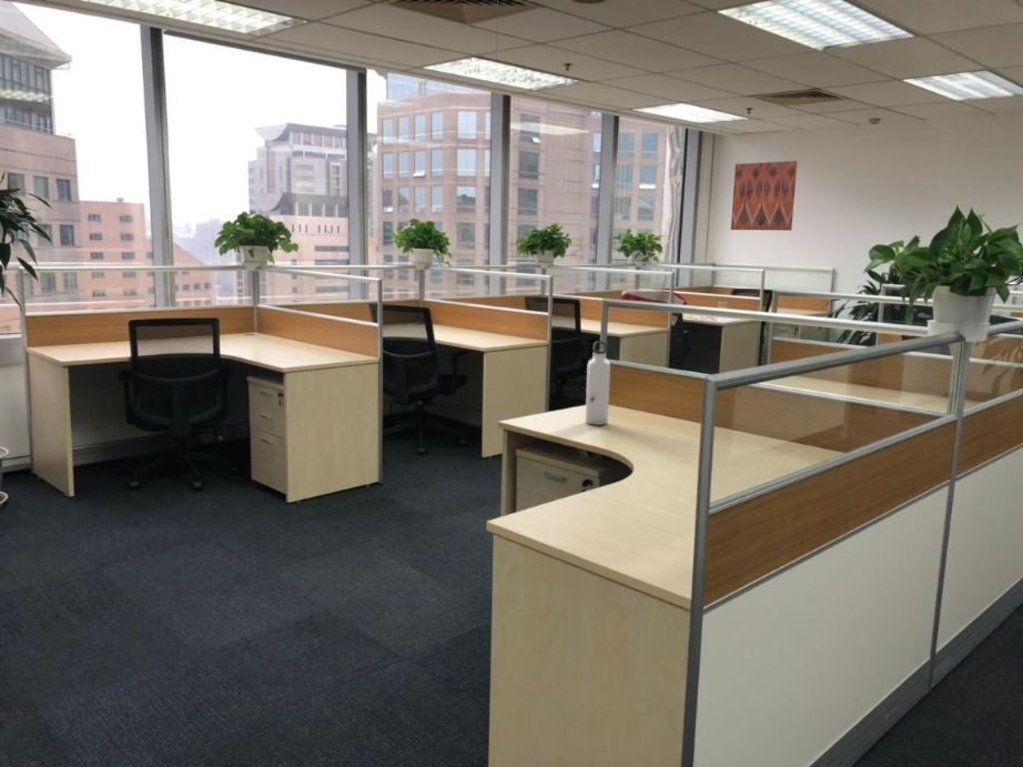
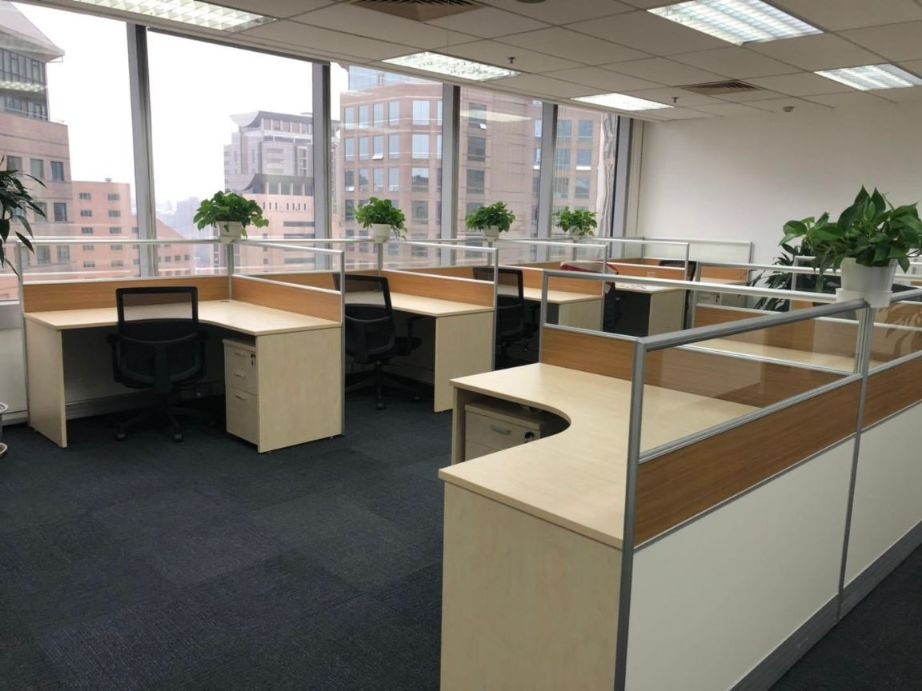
- water bottle [585,340,611,426]
- wall art [730,160,799,232]
